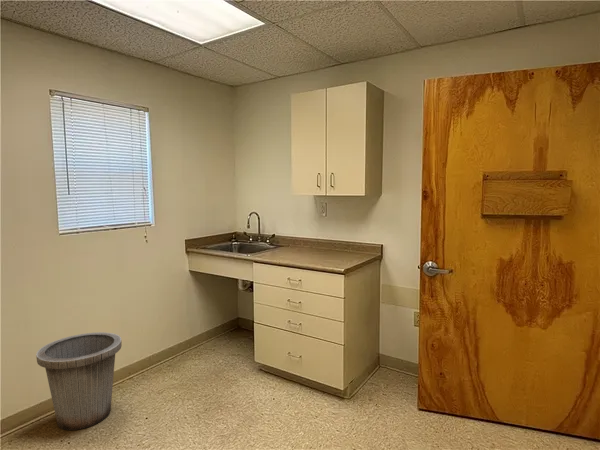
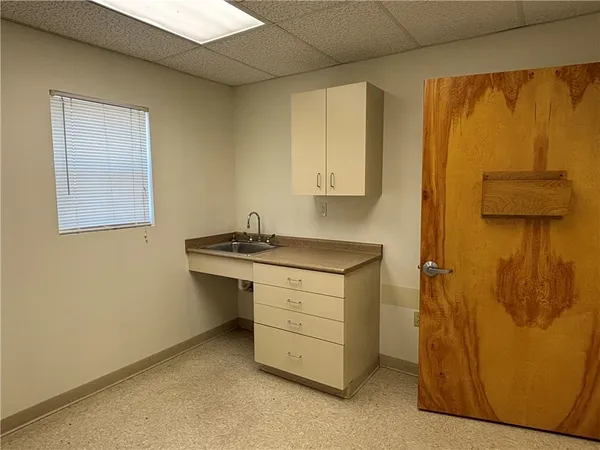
- trash can [35,331,123,431]
